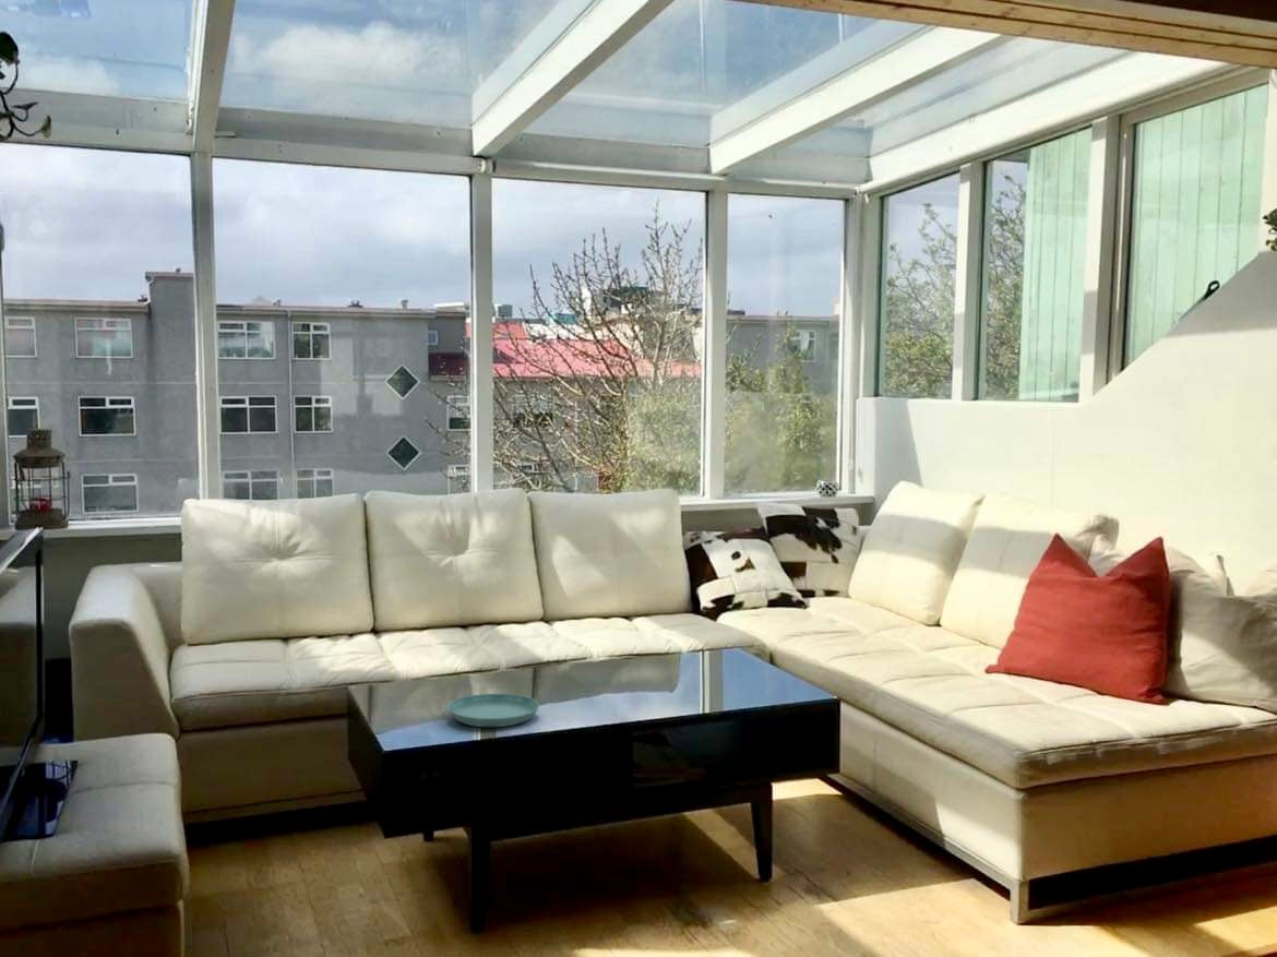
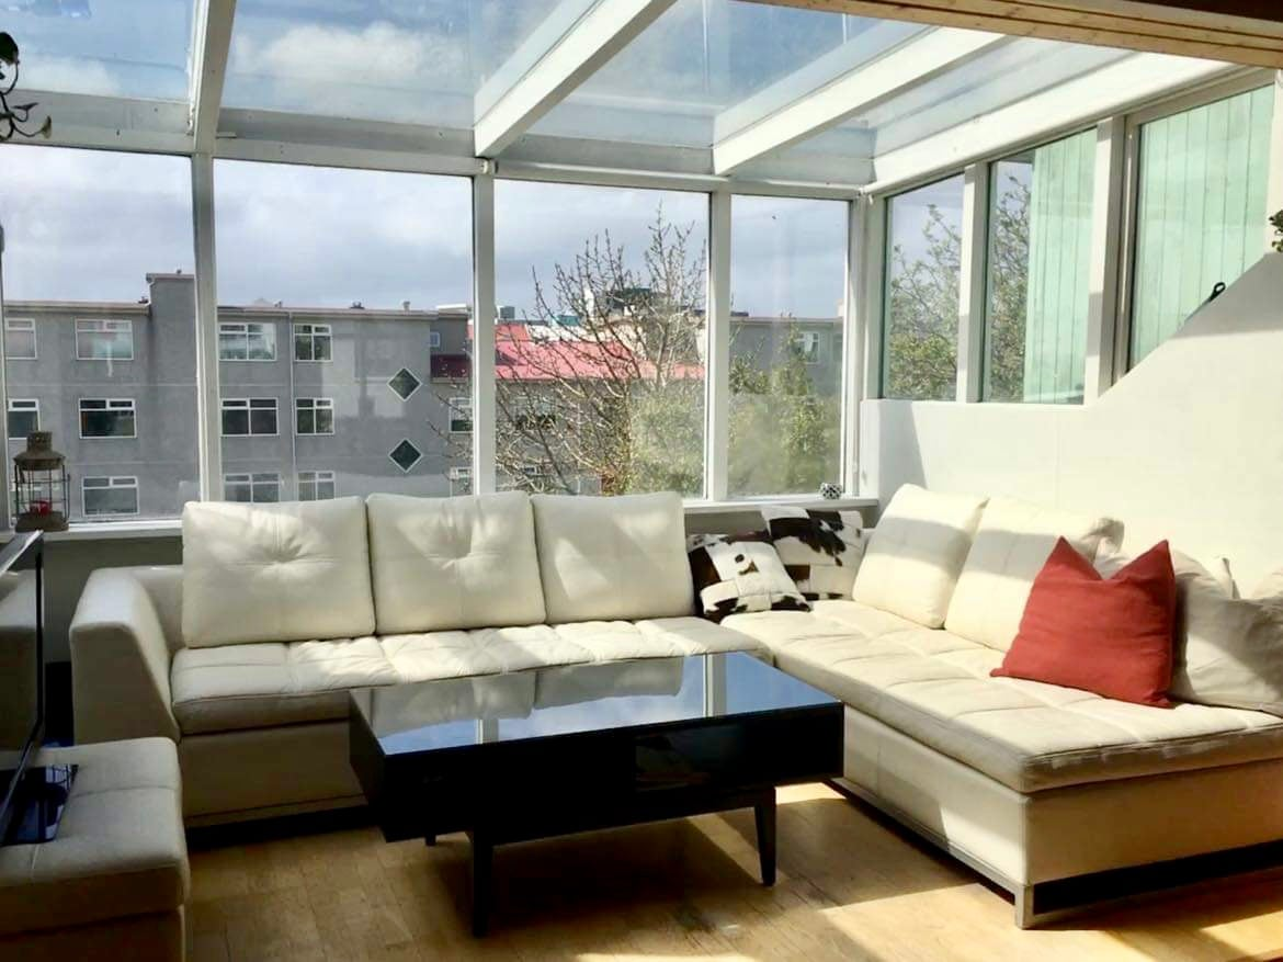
- saucer [446,693,540,728]
